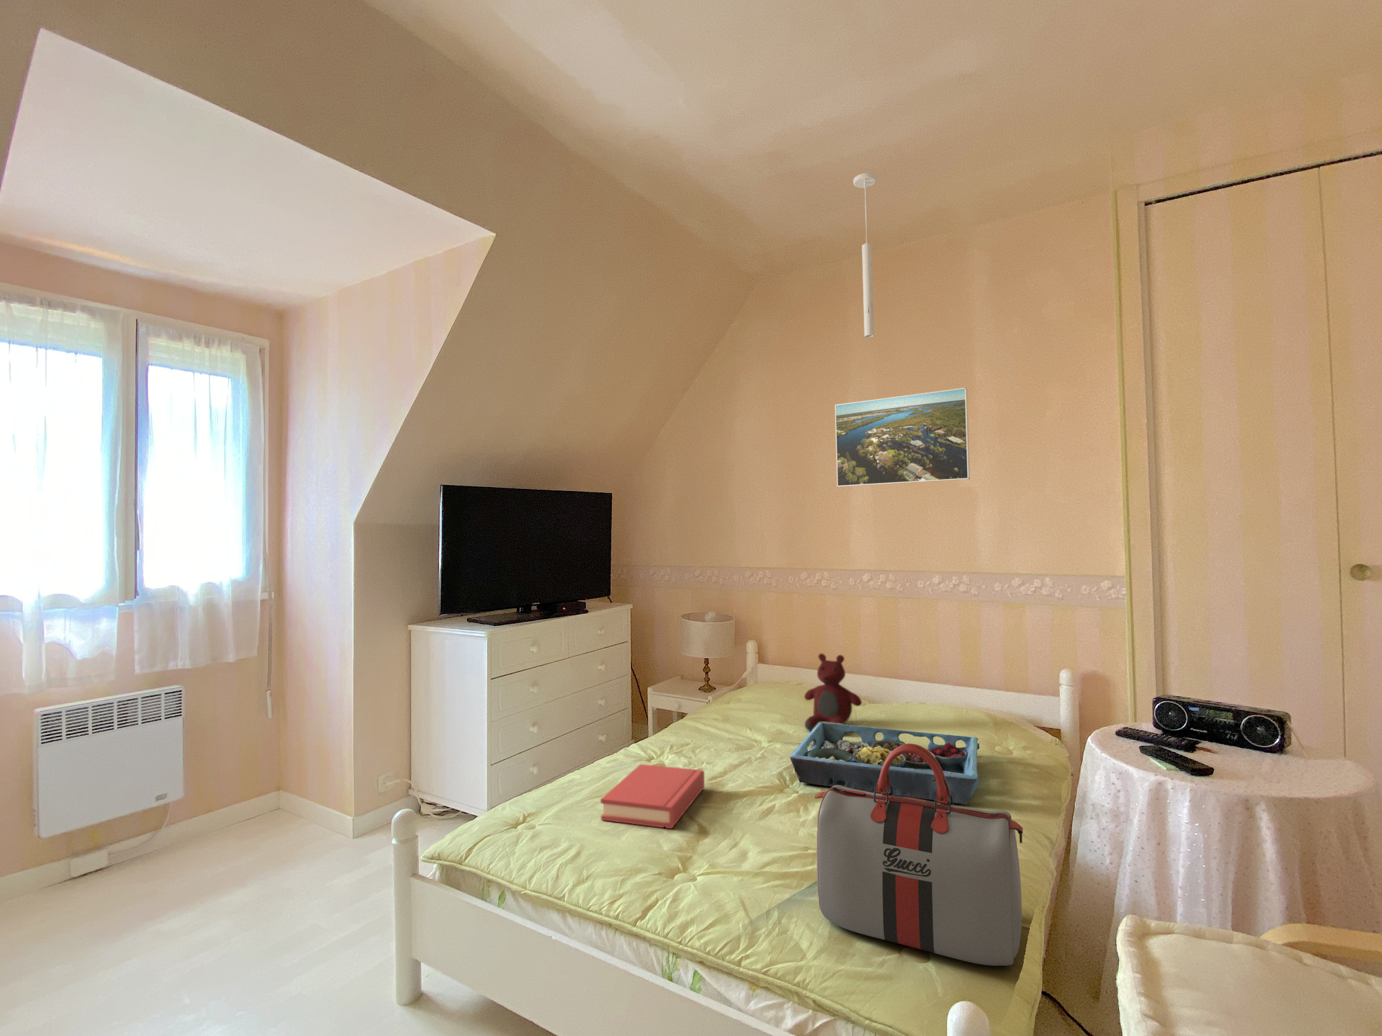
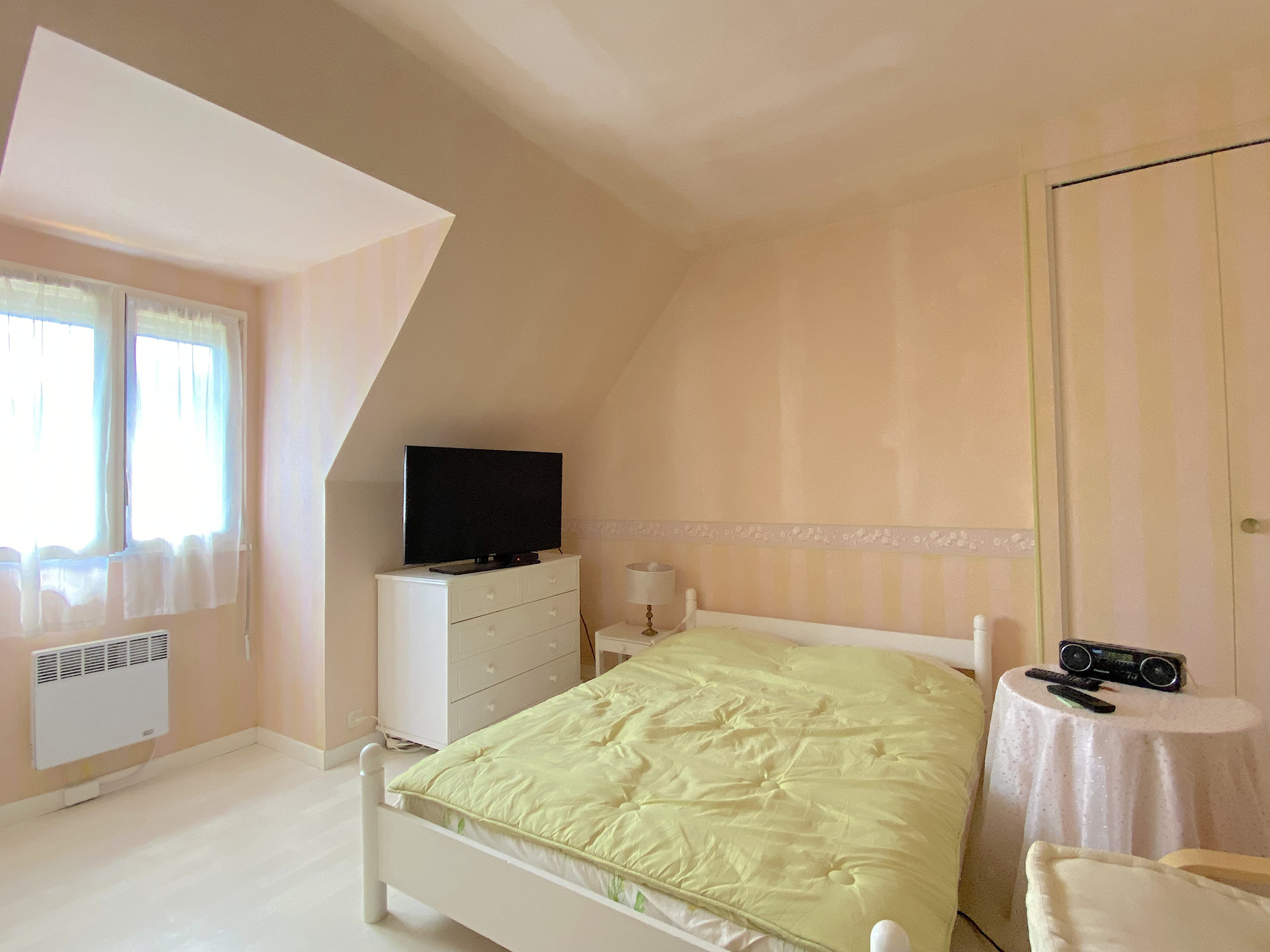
- serving tray [790,723,979,805]
- ceiling light [852,172,877,338]
- teddy bear [804,653,863,731]
- hardback book [600,764,705,829]
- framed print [834,387,971,488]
- handbag [814,743,1024,966]
